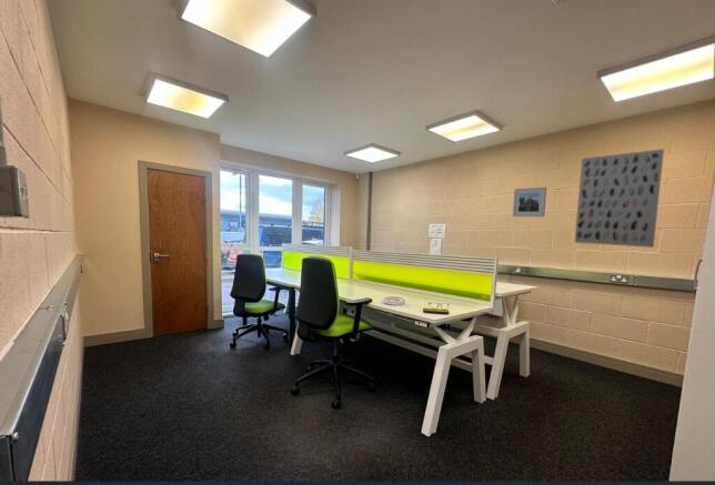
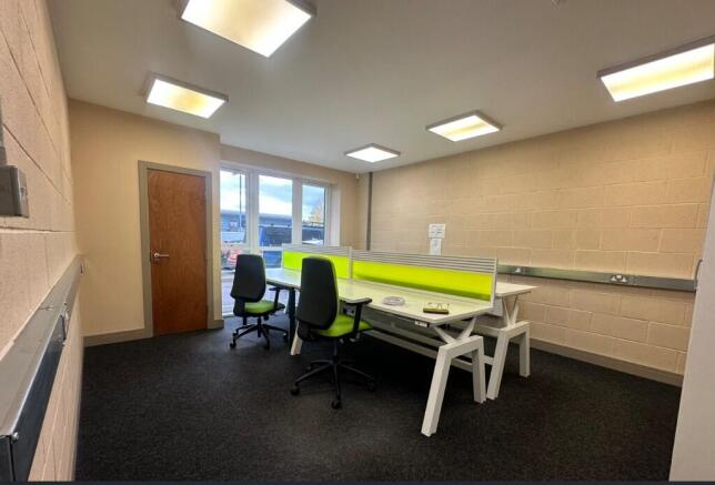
- wall art [574,148,665,249]
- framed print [512,186,547,218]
